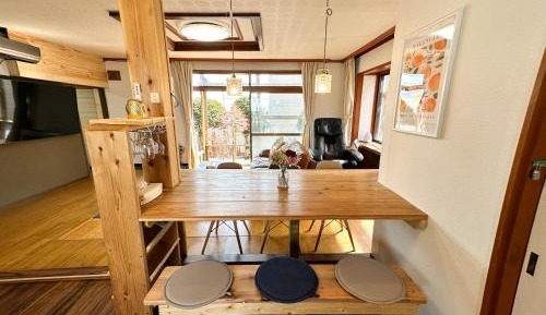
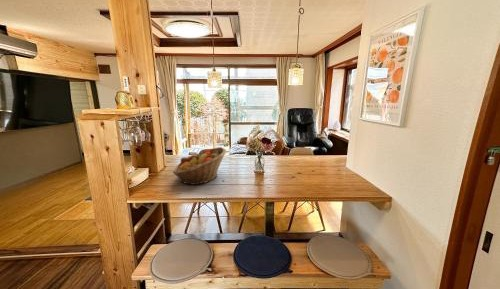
+ fruit basket [172,146,227,186]
